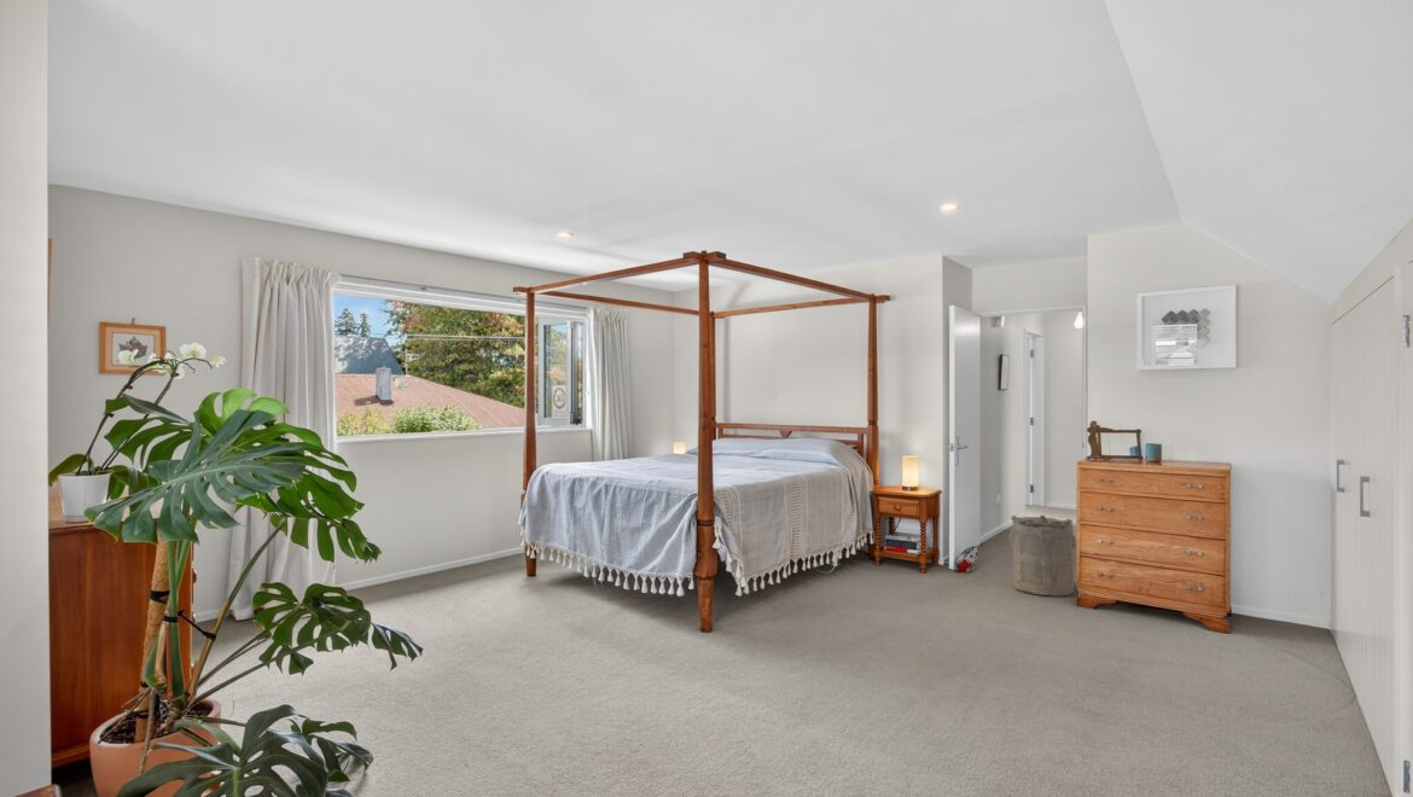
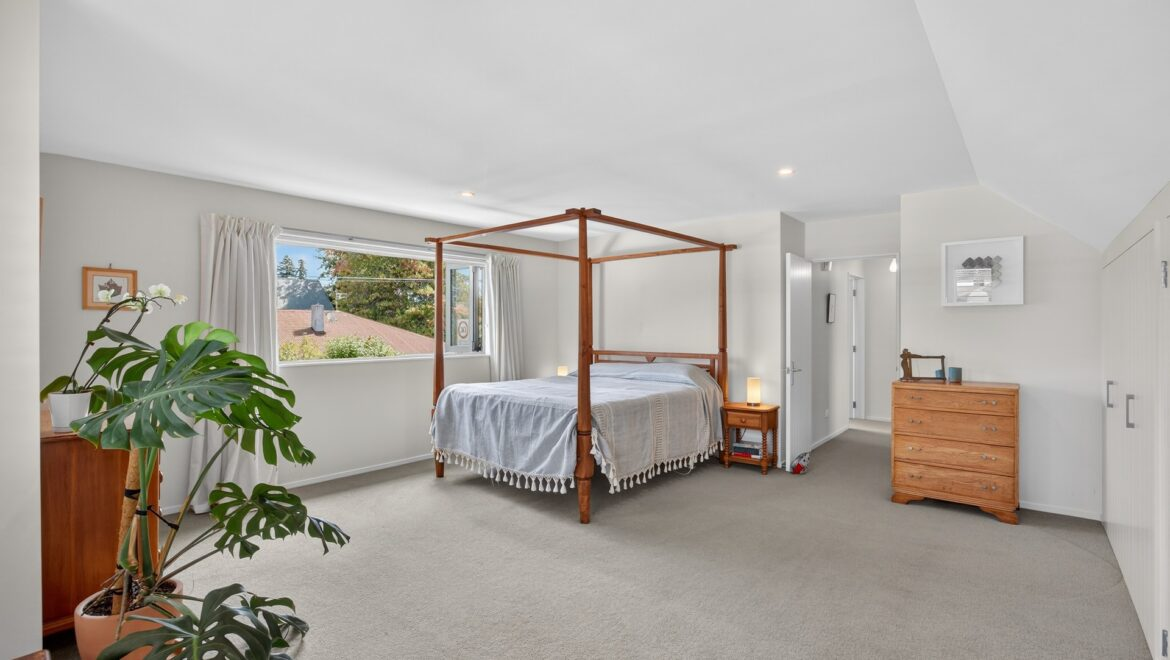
- laundry hamper [1008,514,1077,598]
